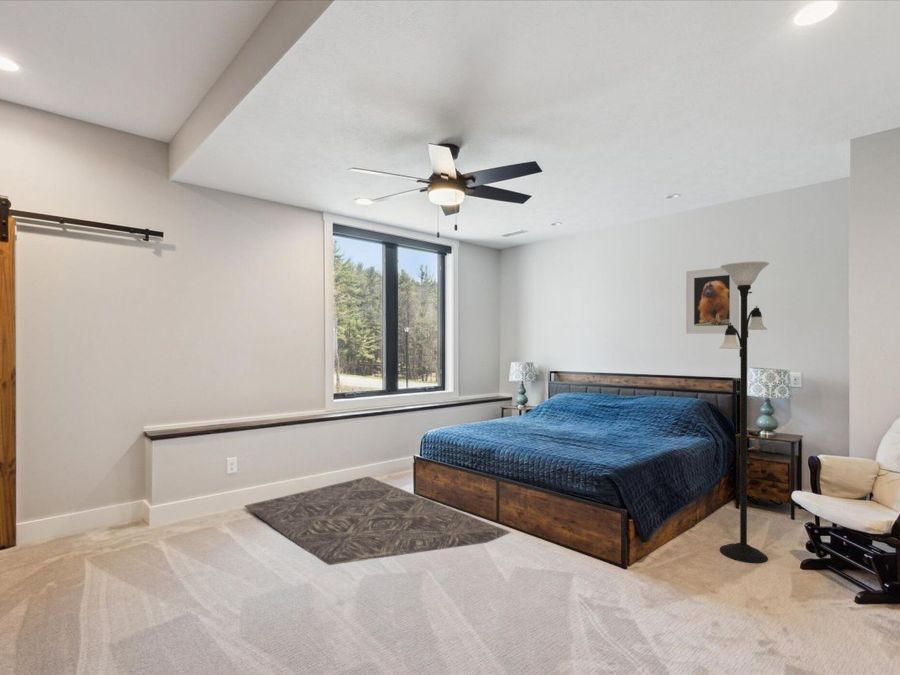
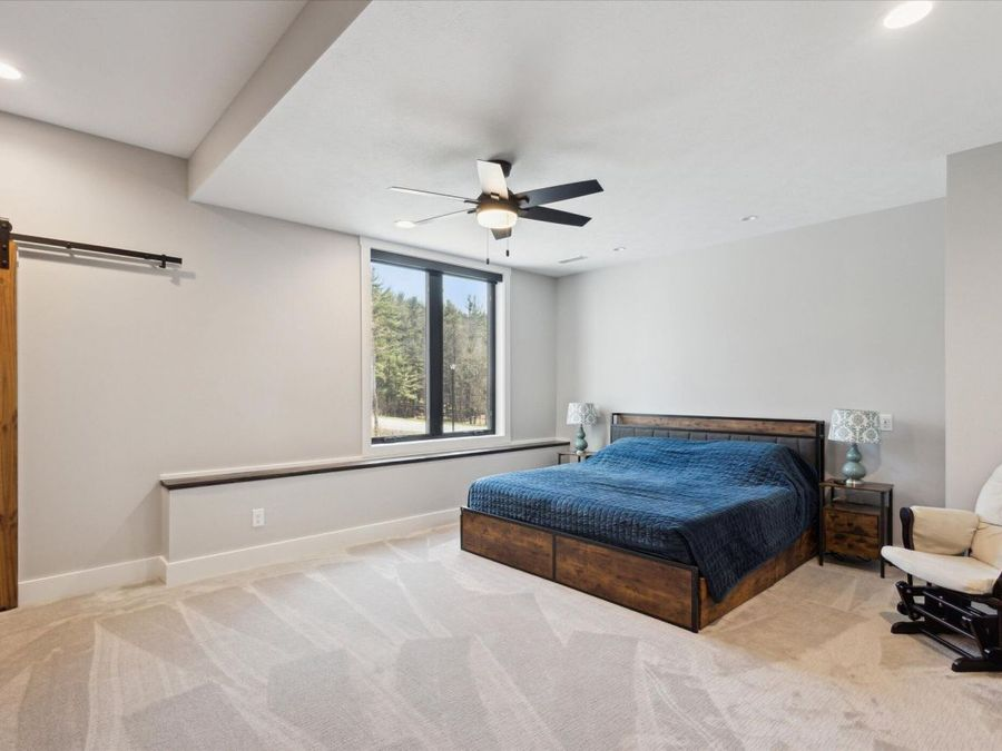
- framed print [685,267,740,335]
- floor lamp [719,260,770,565]
- rug [243,475,511,566]
